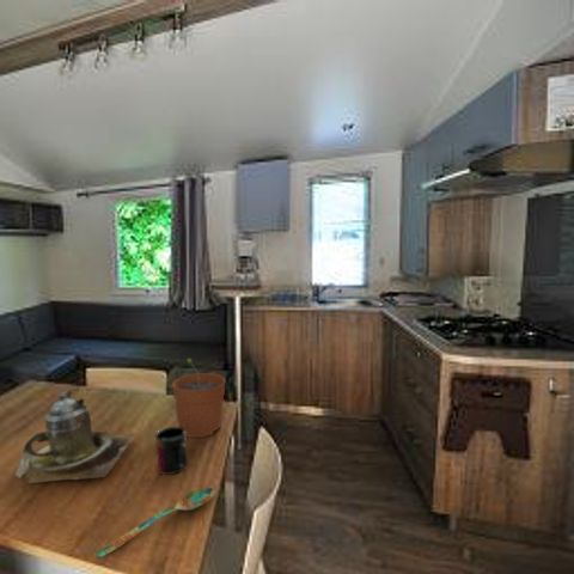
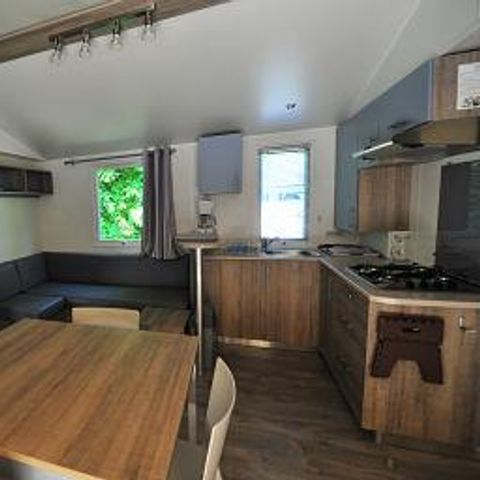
- teapot [14,390,139,484]
- plant pot [171,358,227,439]
- spoon [96,487,216,558]
- mug [154,426,189,476]
